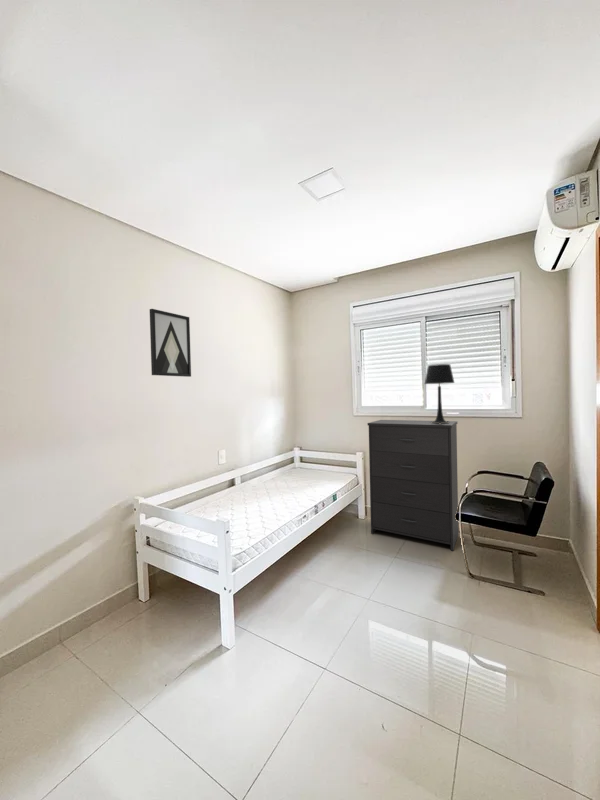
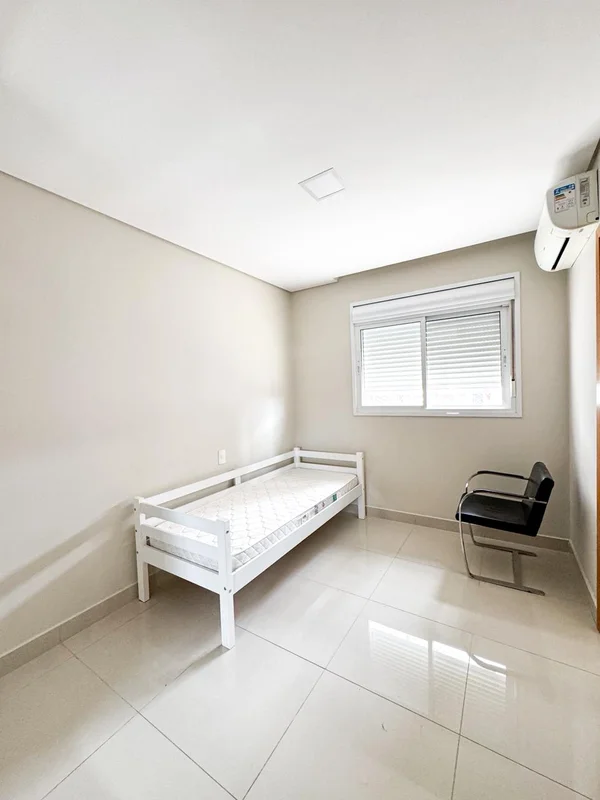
- table lamp [424,363,456,424]
- dresser [366,419,459,552]
- wall art [149,308,192,378]
